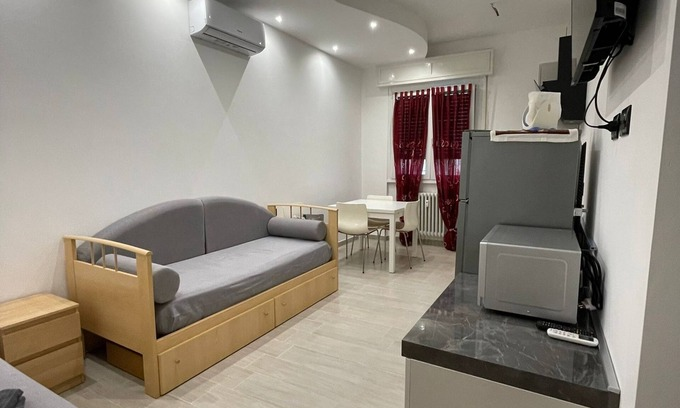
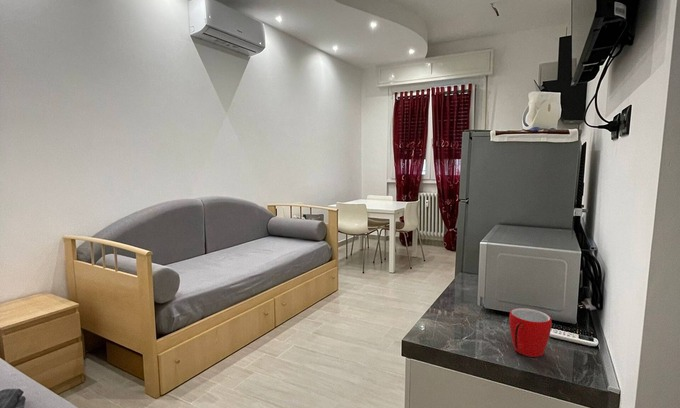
+ mug [508,307,553,358]
